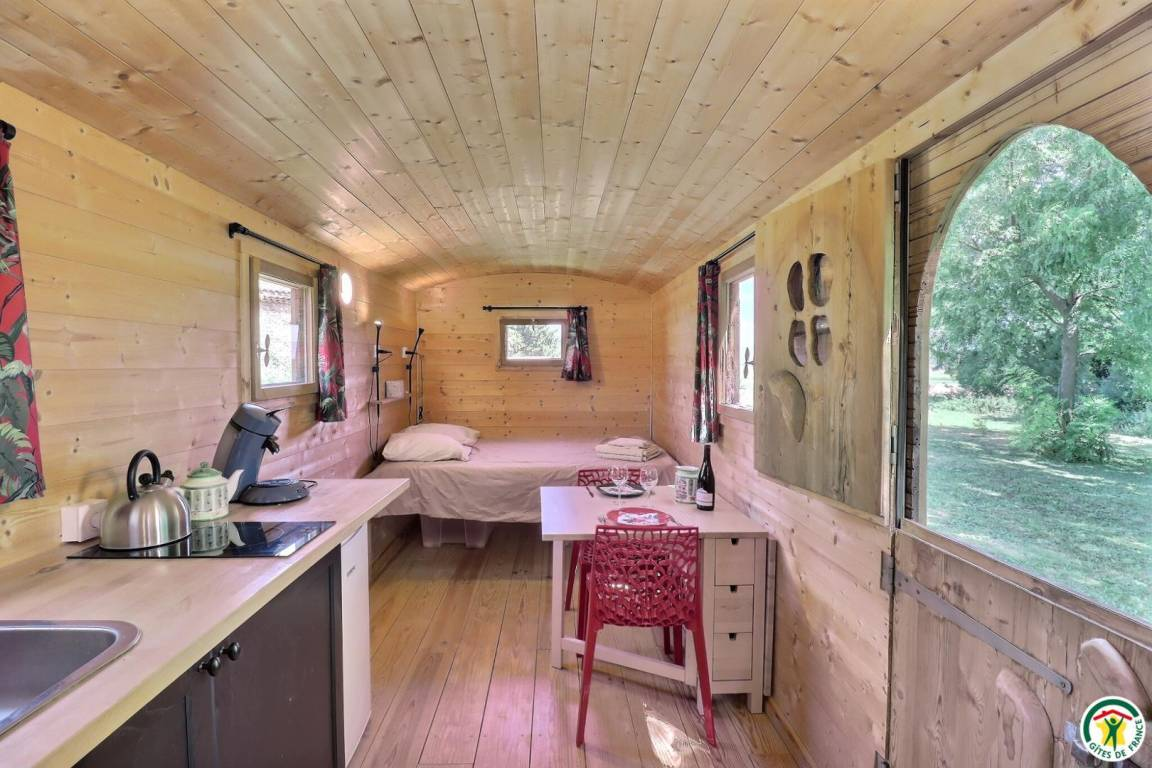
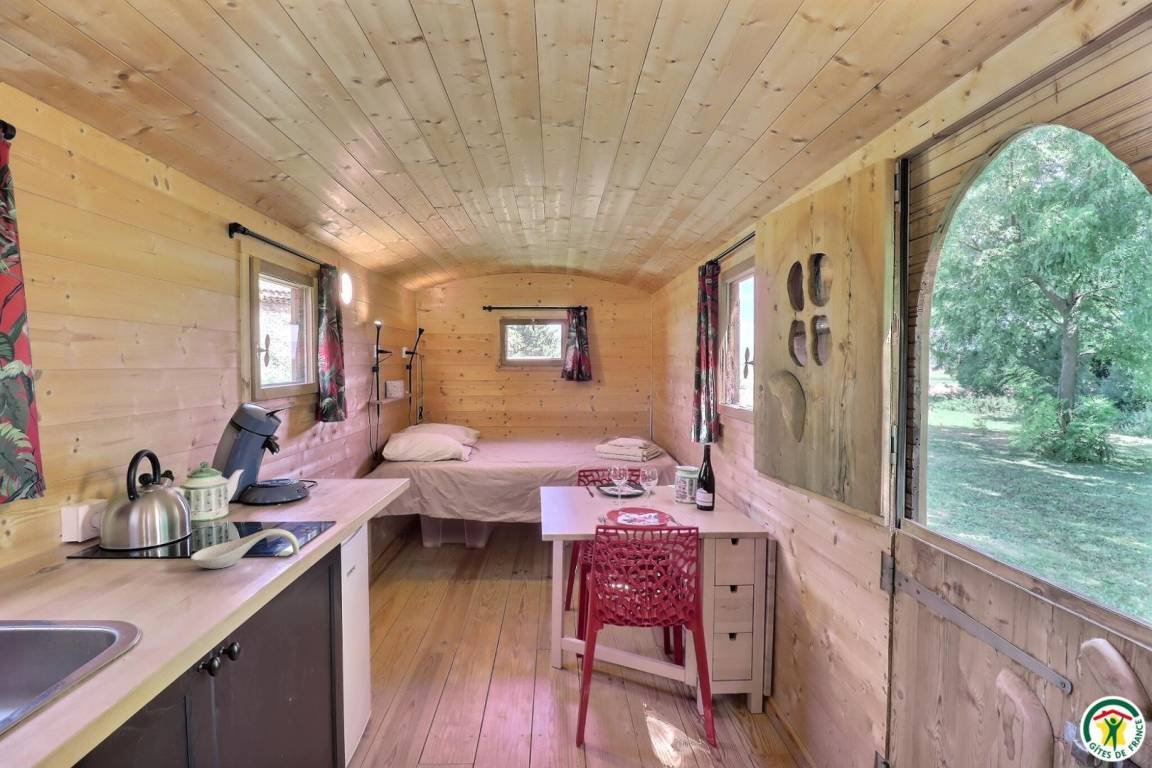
+ spoon rest [190,528,300,570]
